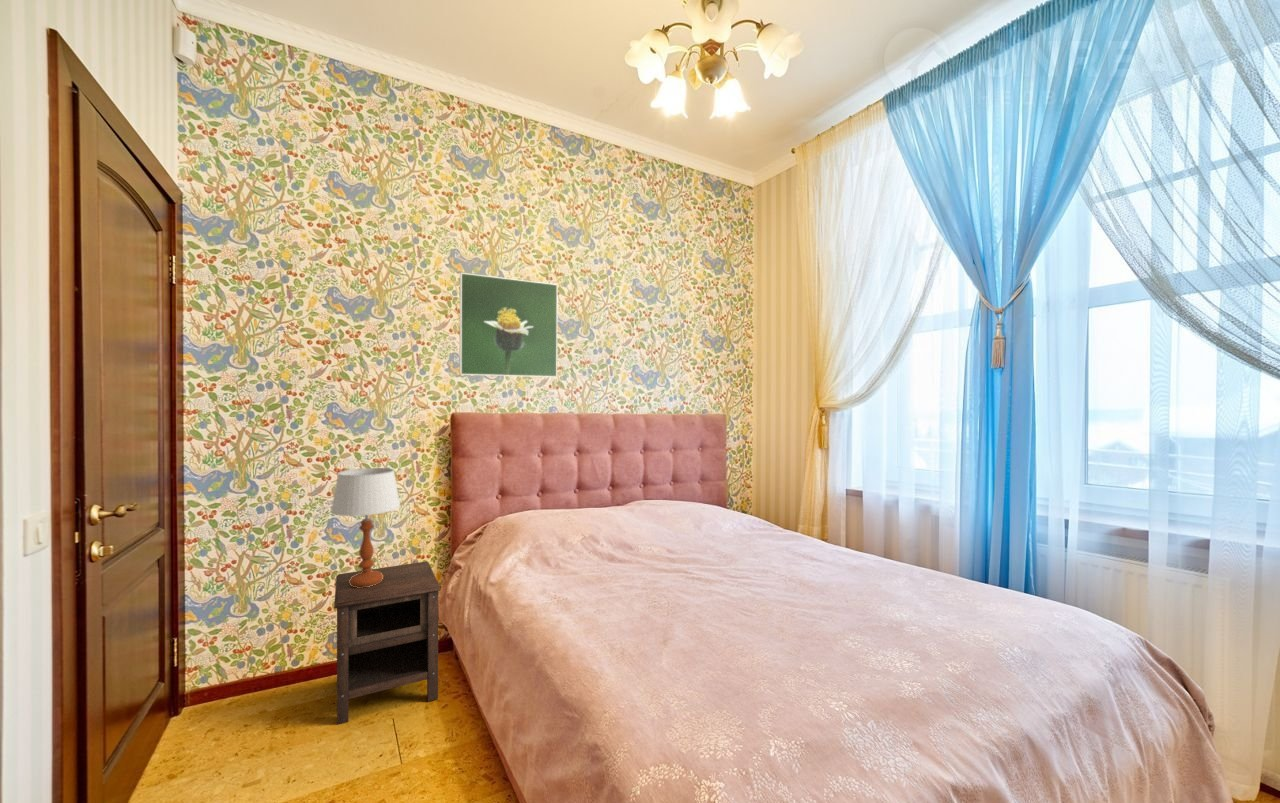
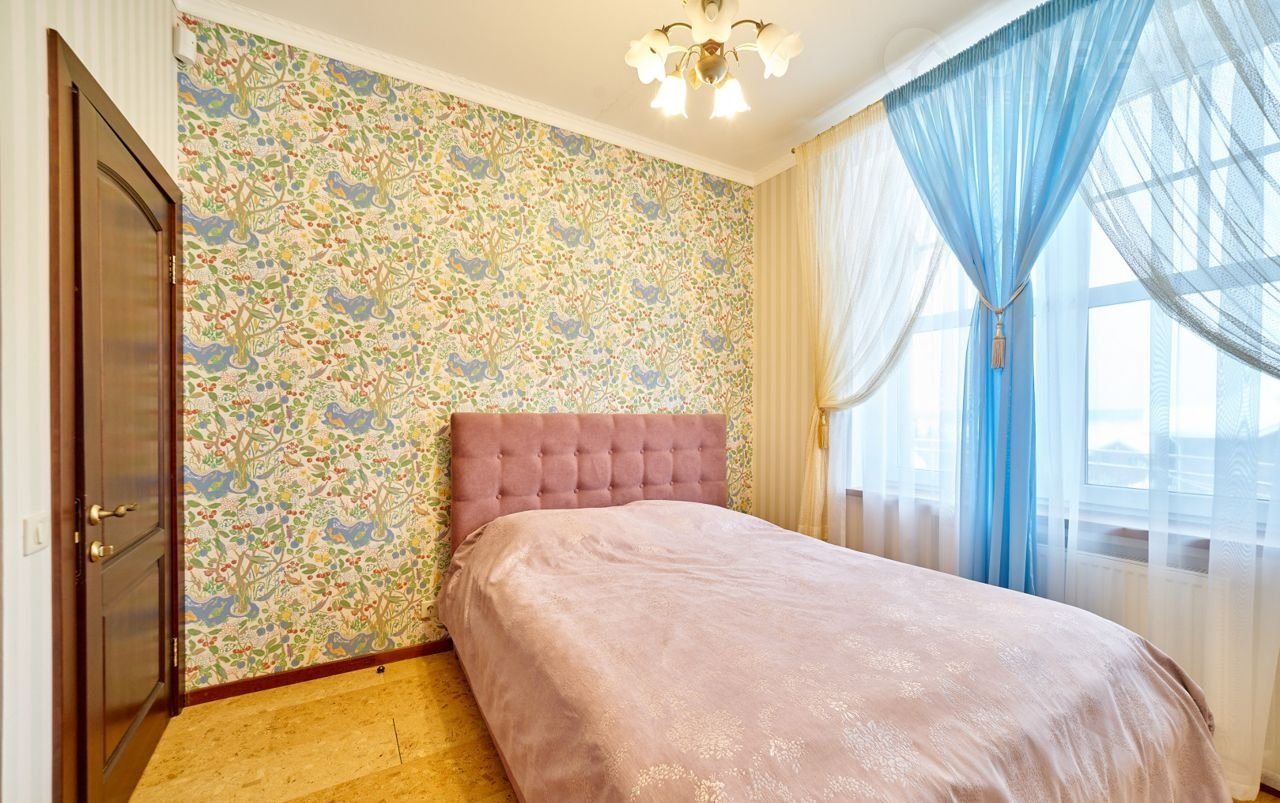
- nightstand [333,560,442,726]
- table lamp [330,467,401,588]
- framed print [459,272,559,378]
